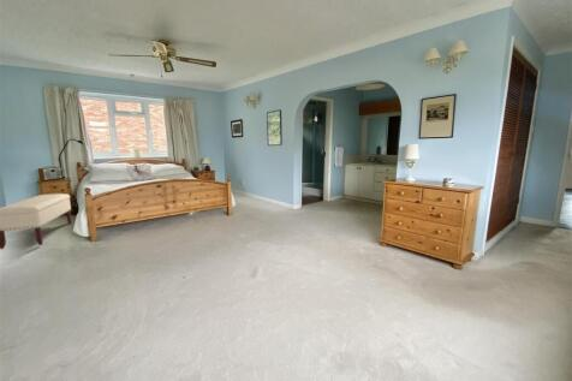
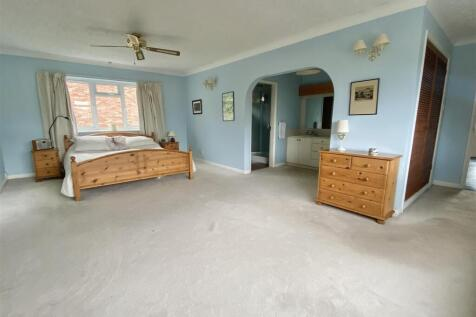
- bench [0,192,73,250]
